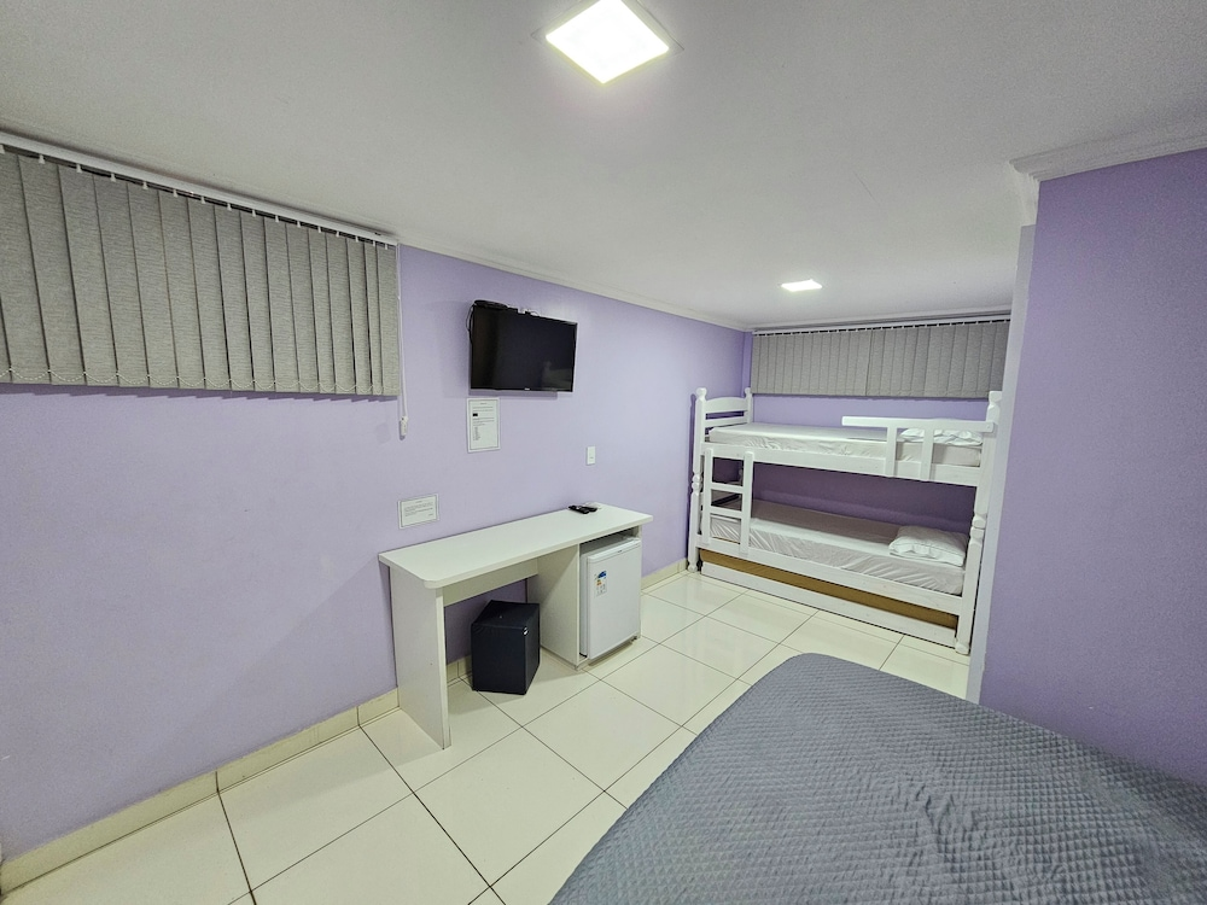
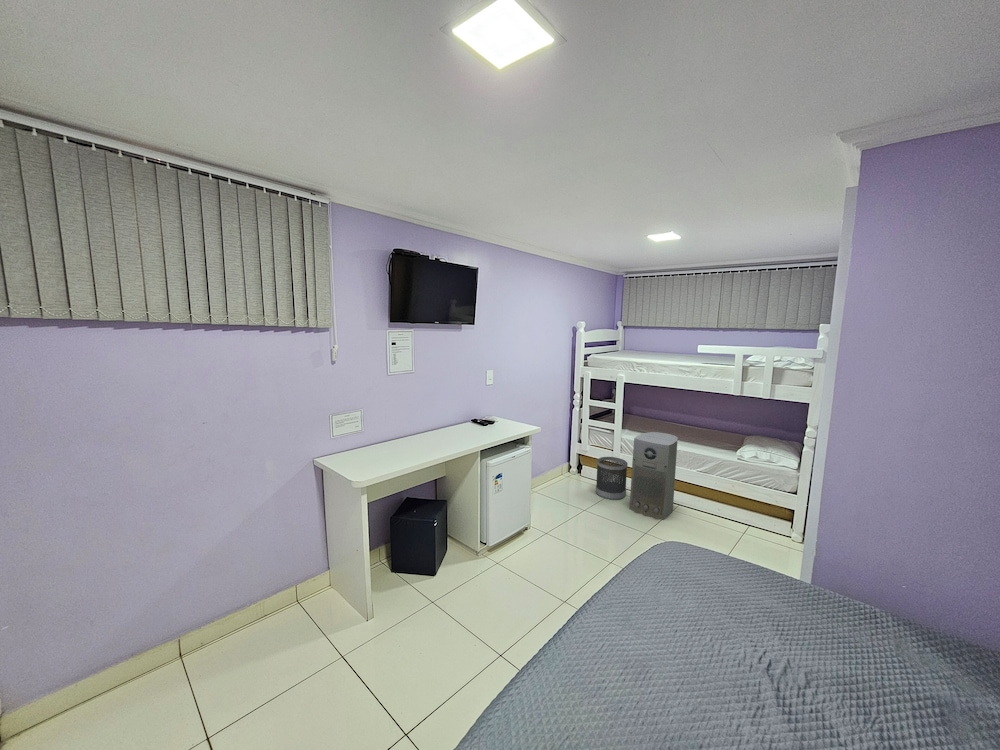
+ wastebasket [595,456,629,501]
+ air purifier [628,431,679,521]
